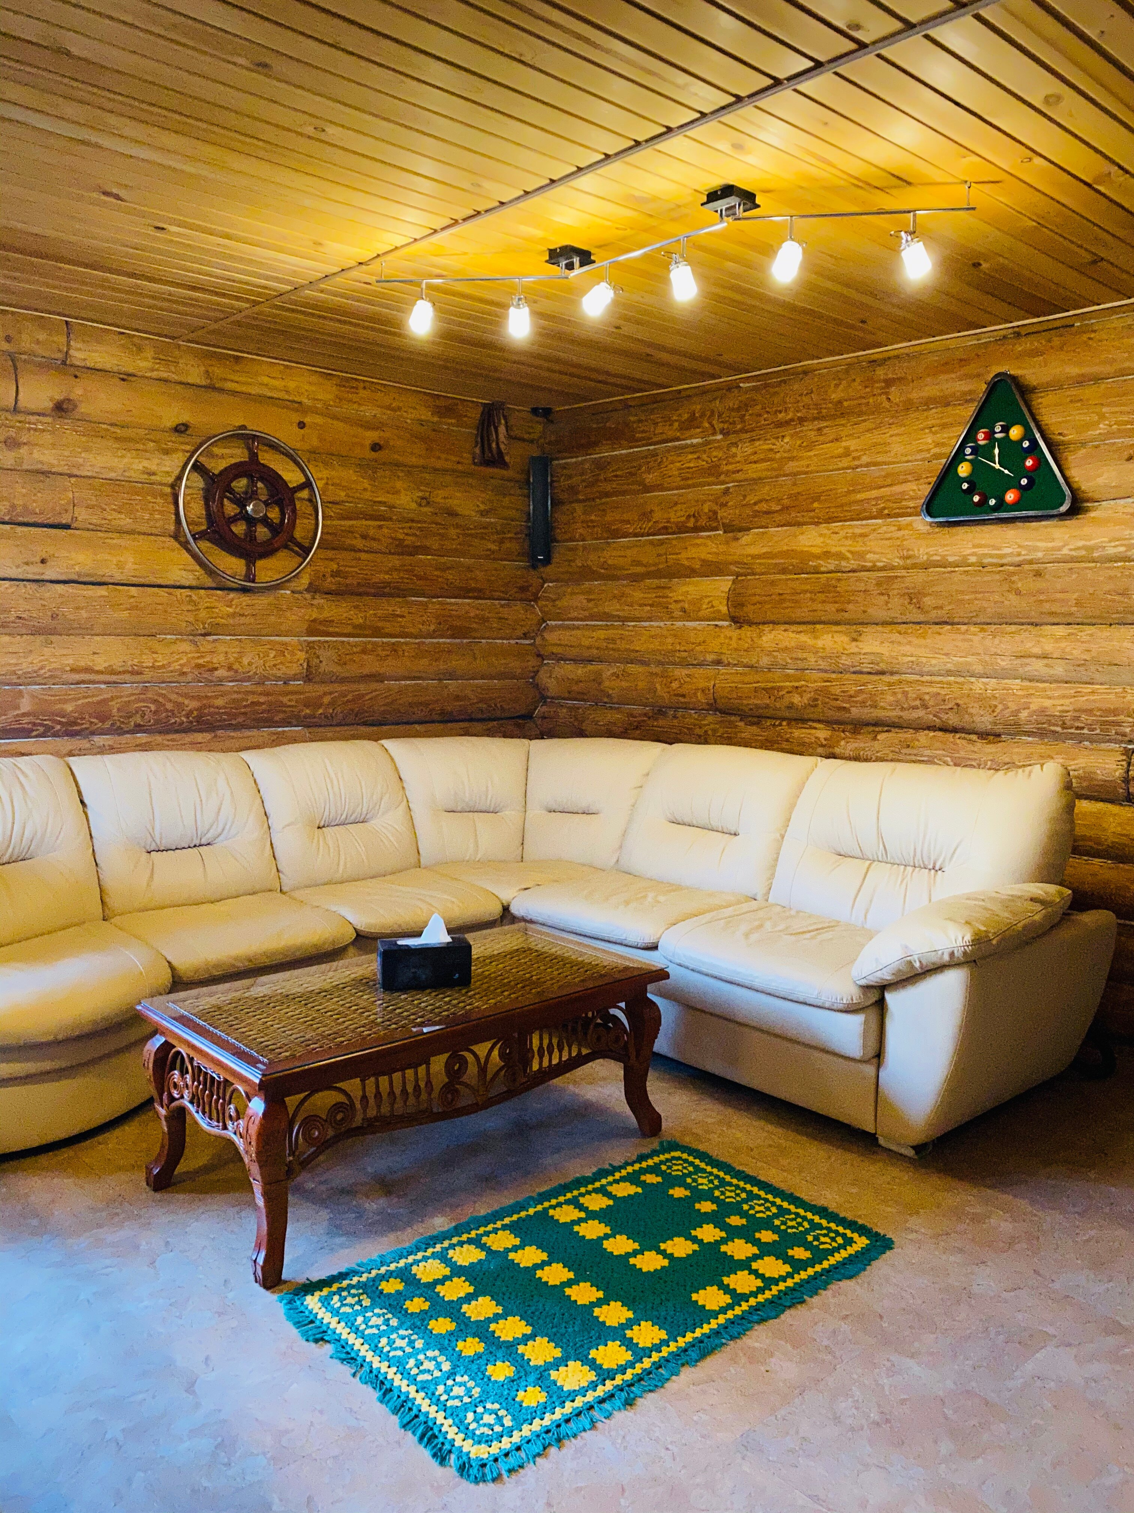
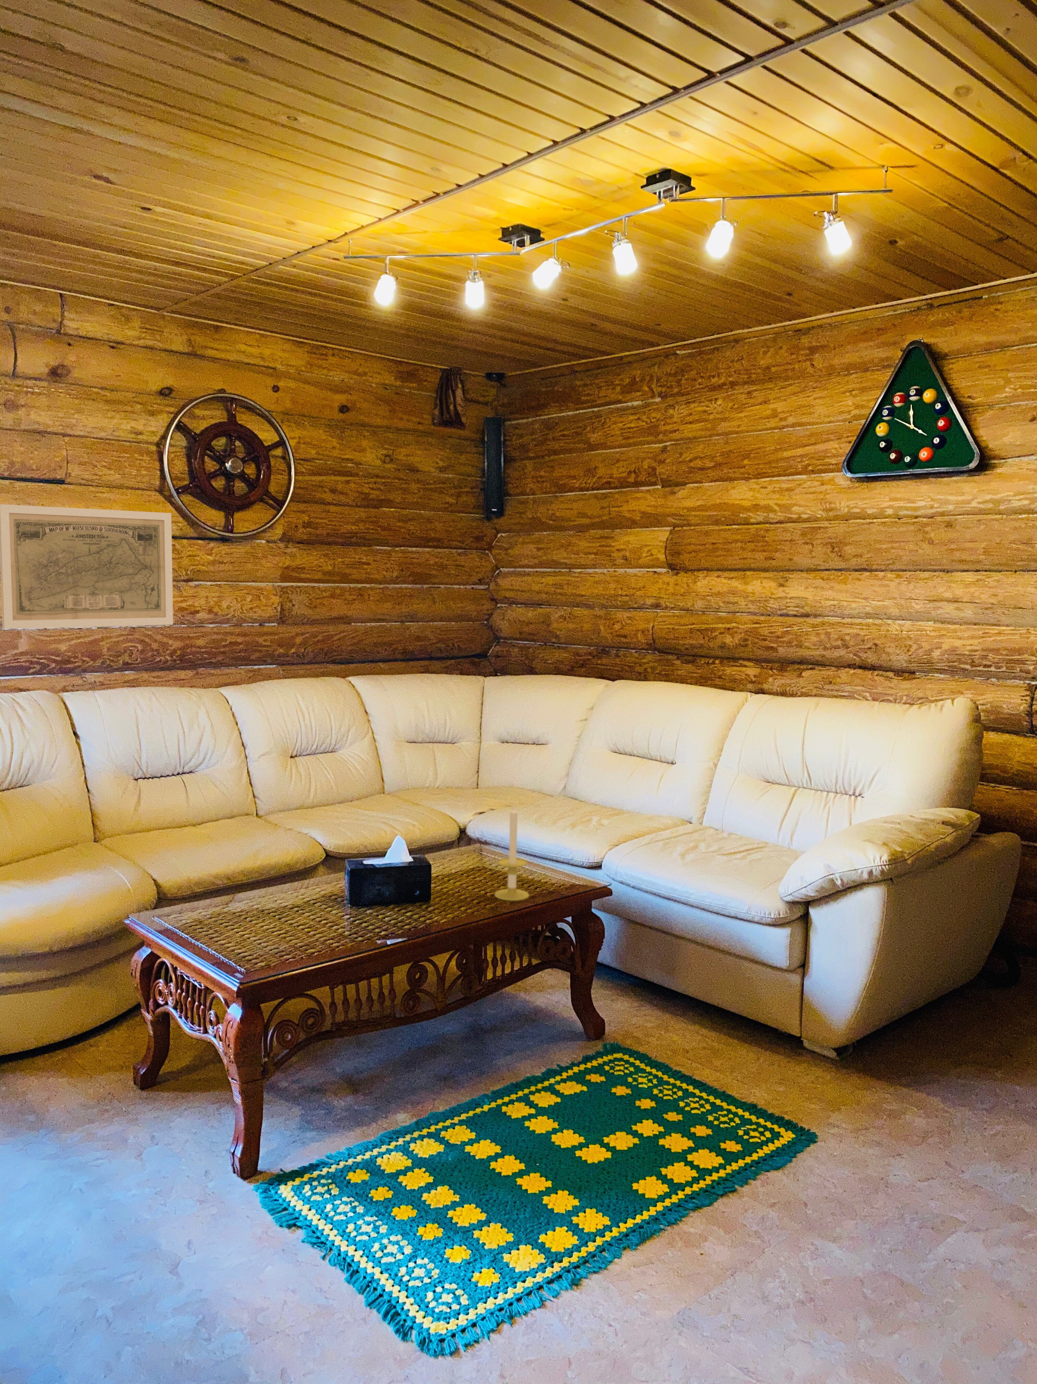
+ map [0,503,173,629]
+ candle [495,803,529,901]
